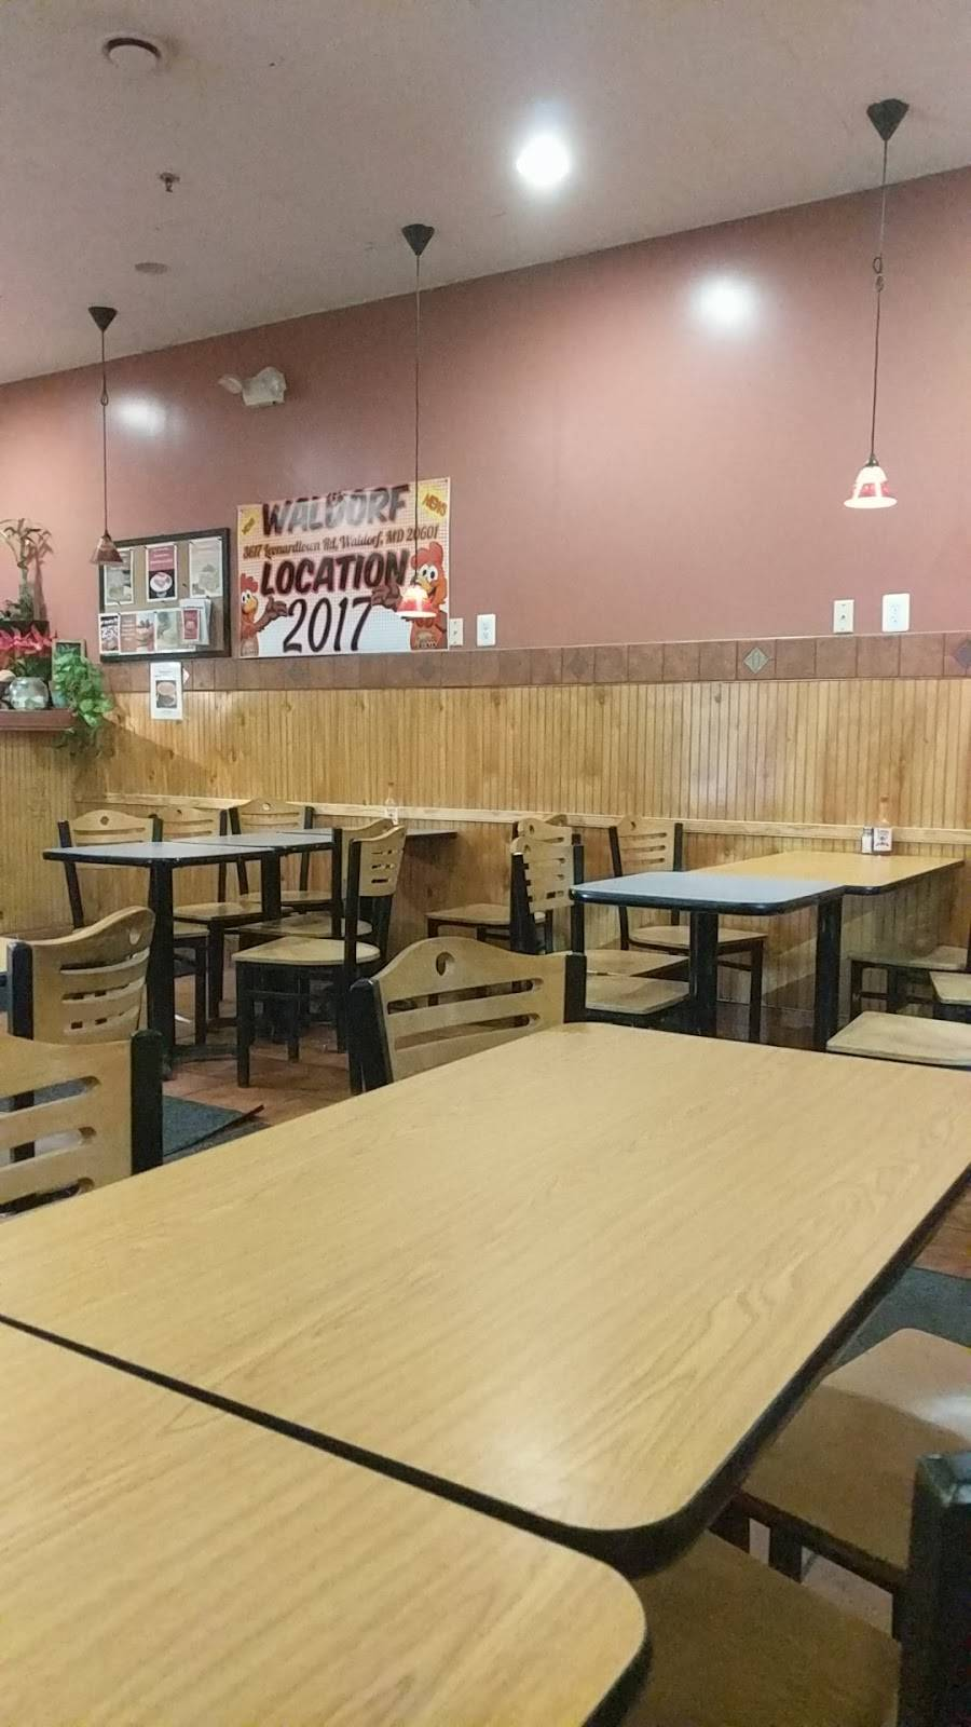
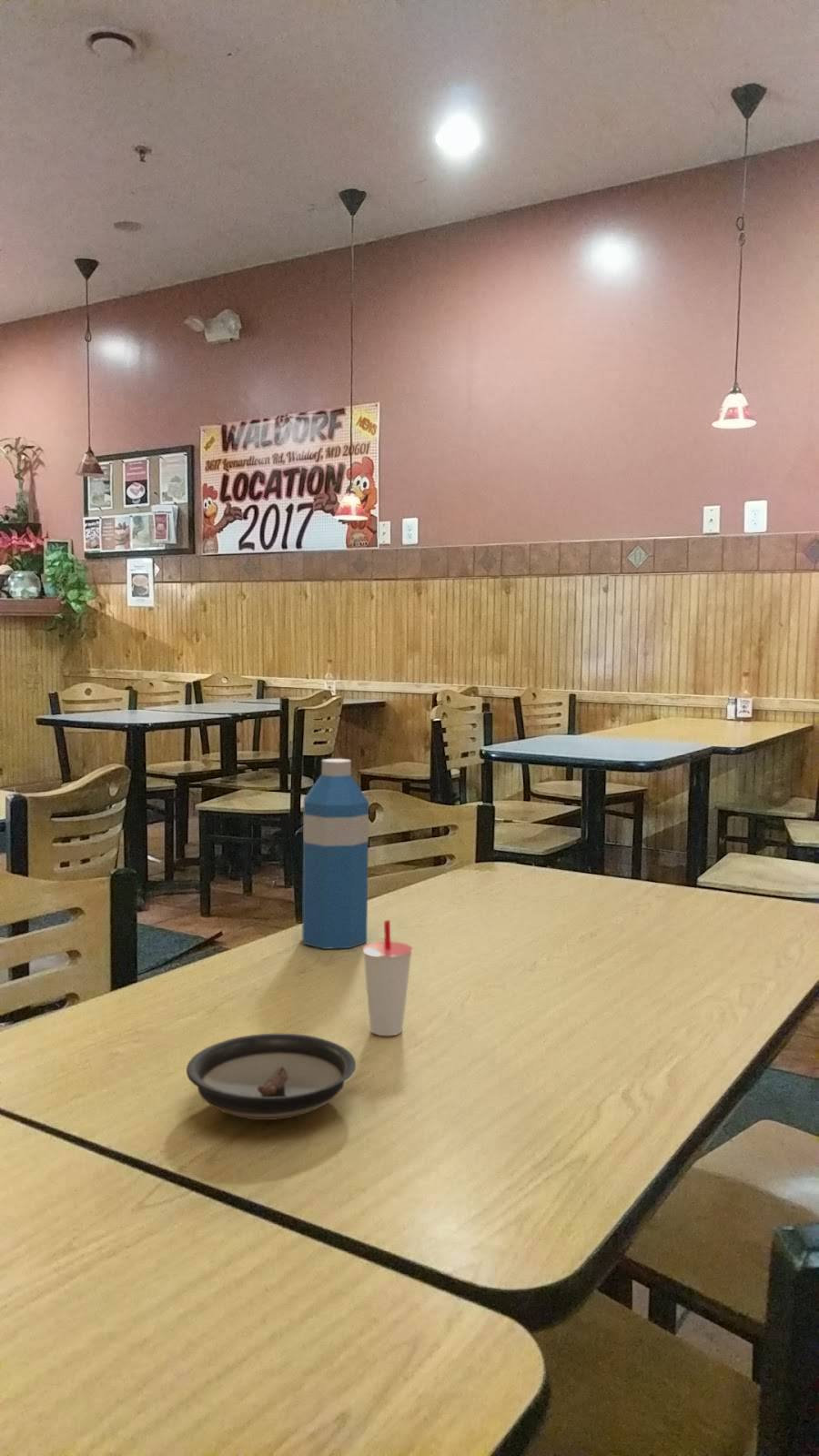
+ water bottle [301,758,369,950]
+ cup [361,919,414,1036]
+ saucer [186,1033,357,1121]
